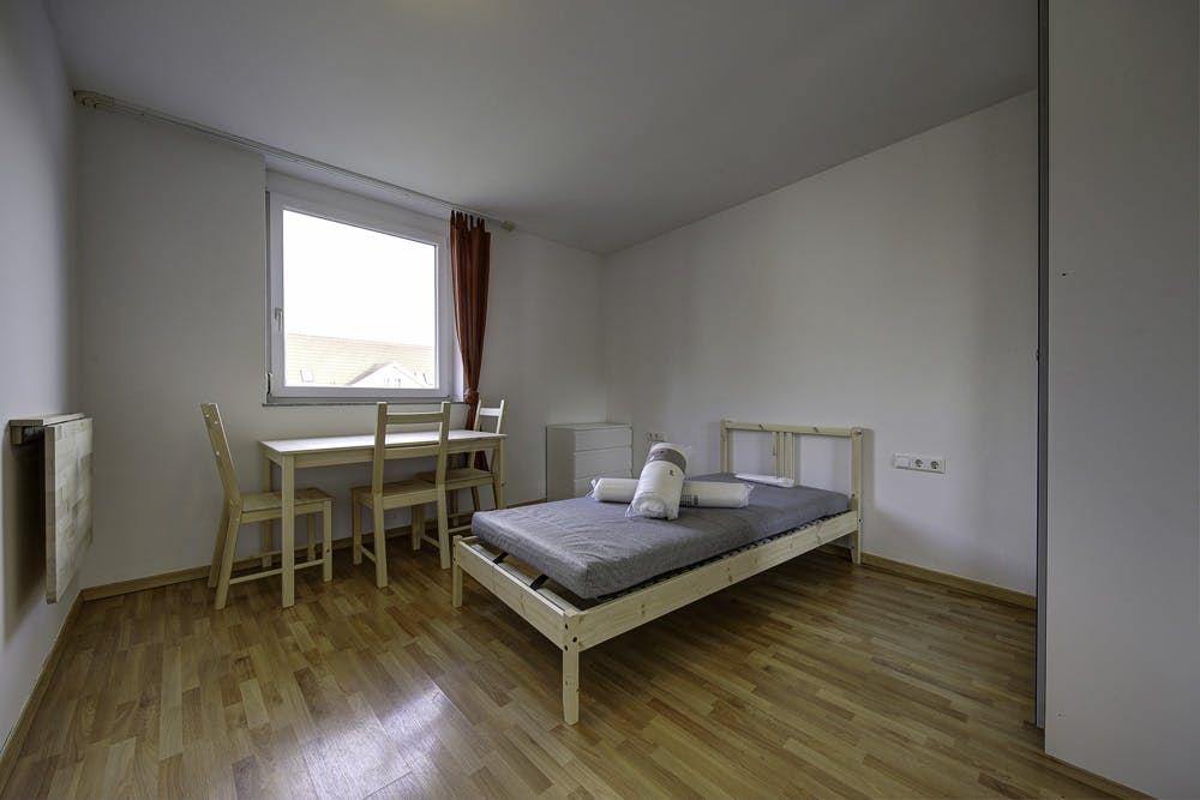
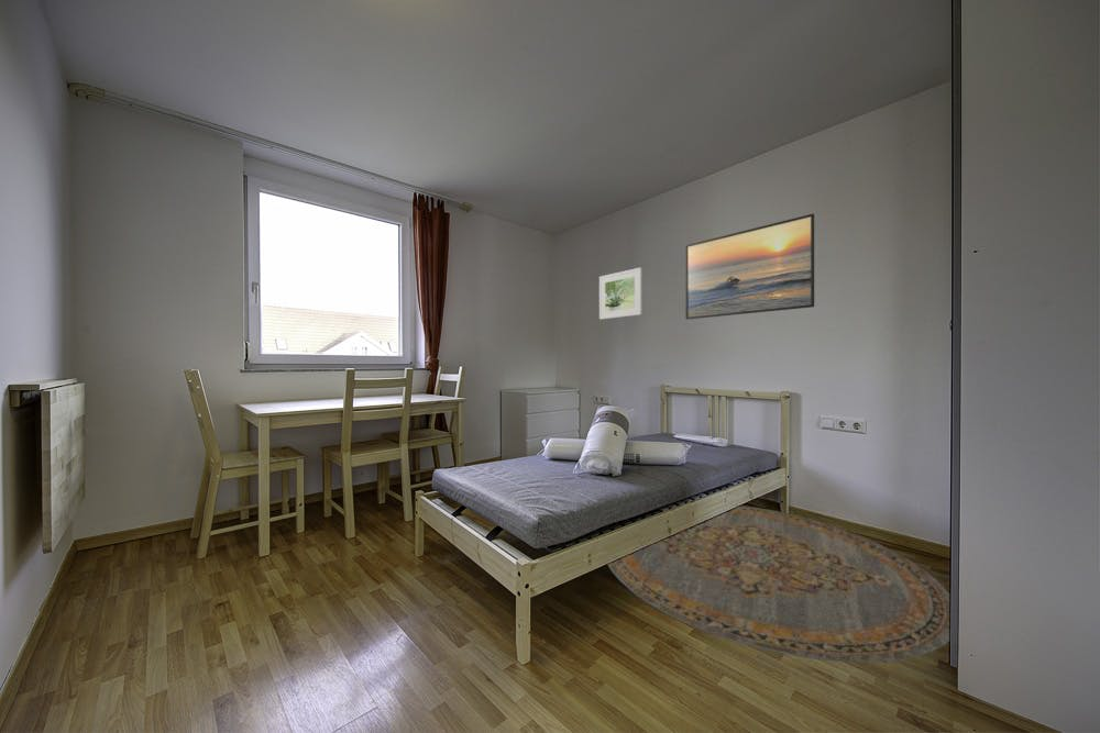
+ rug [607,504,950,664]
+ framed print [598,267,644,321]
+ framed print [684,213,815,320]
